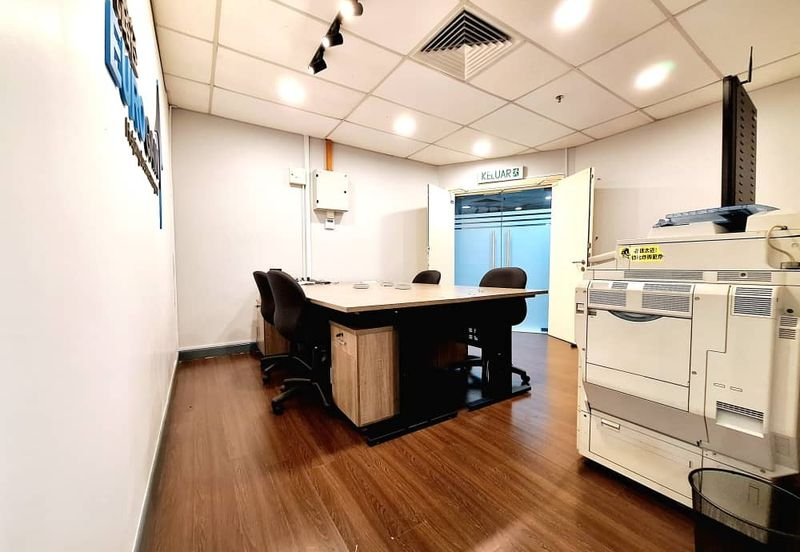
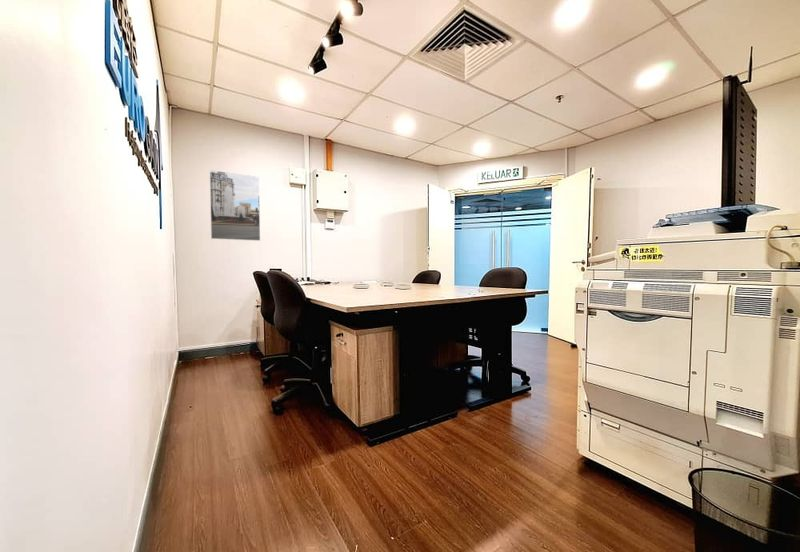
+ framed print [209,169,261,242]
